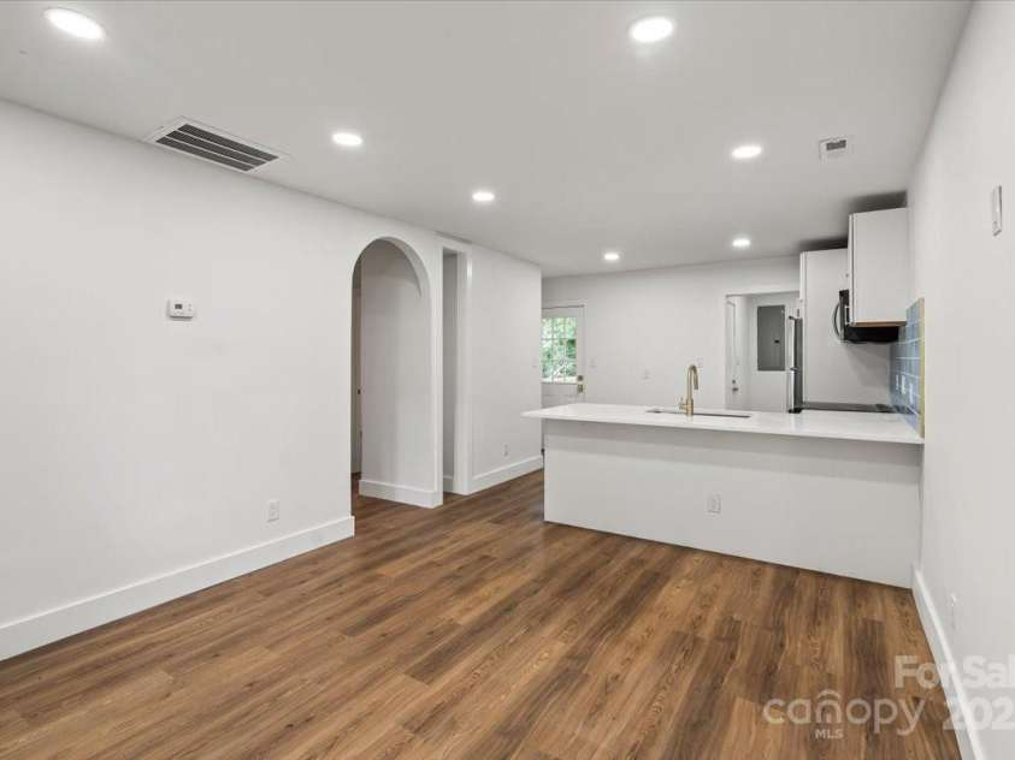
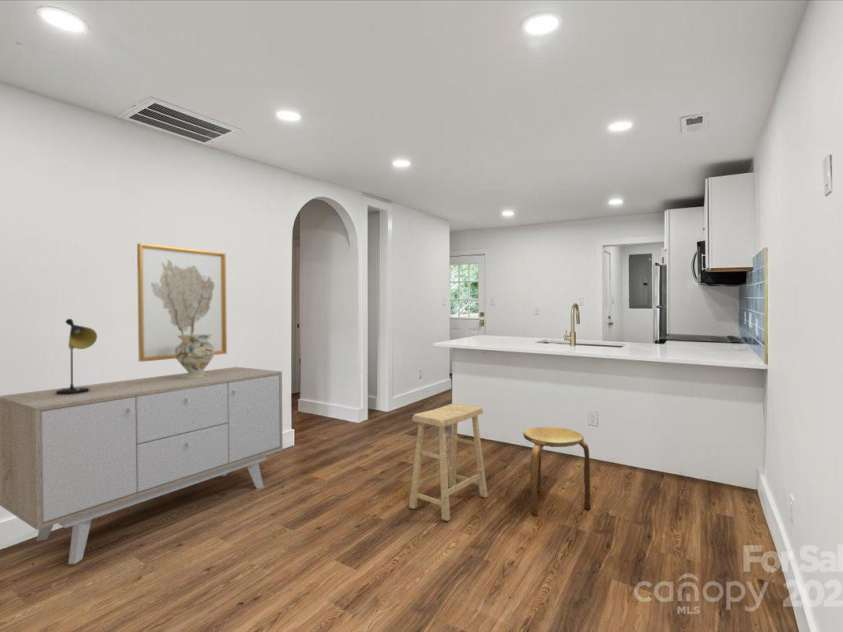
+ stool [522,426,592,516]
+ decorative vase [175,334,215,379]
+ stool [408,402,489,522]
+ wall art [136,242,228,363]
+ table lamp [56,318,98,395]
+ sideboard [0,366,284,565]
